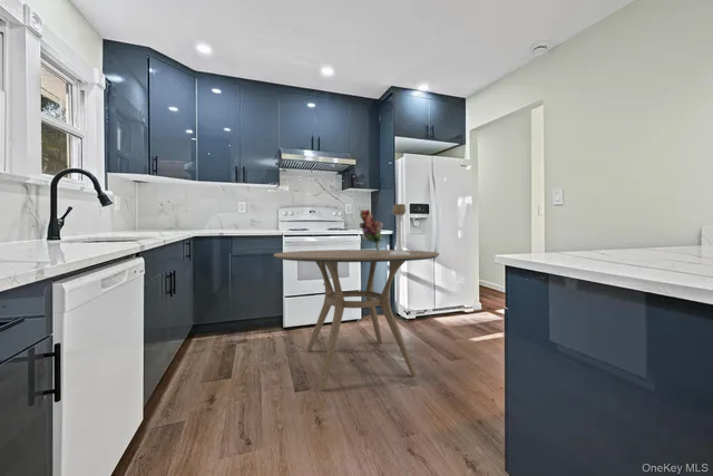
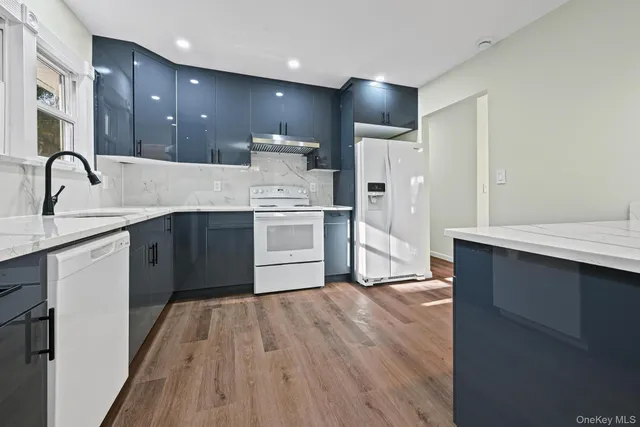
- dining table [273,249,440,390]
- bouquet [359,208,384,253]
- candle holder [390,203,410,255]
